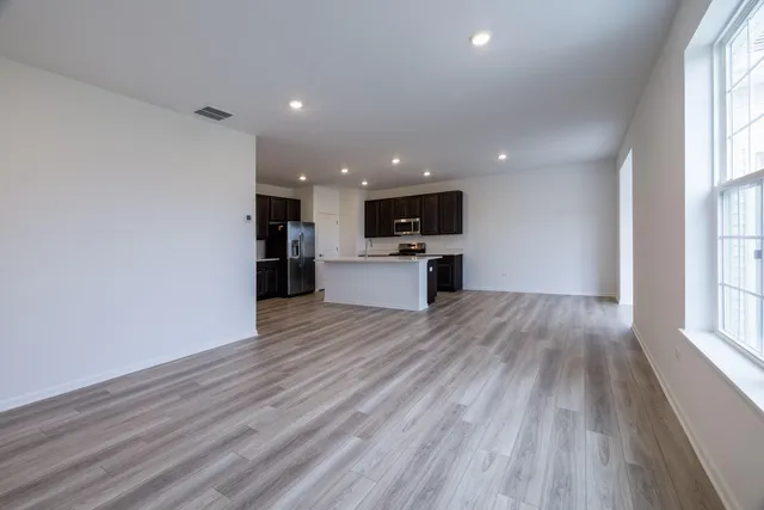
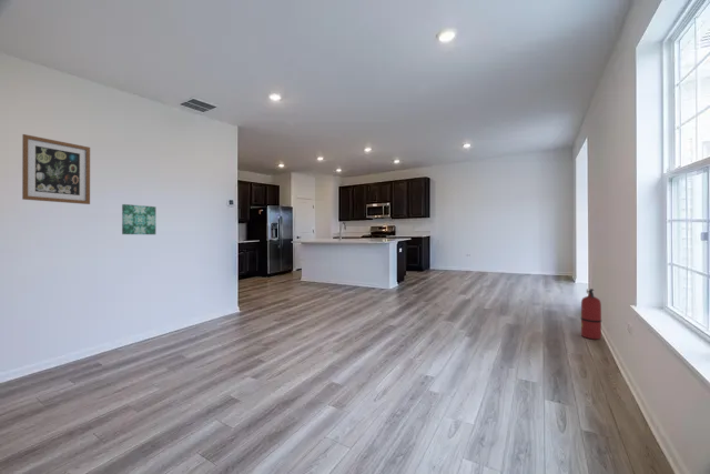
+ wall art [121,203,156,235]
+ fire extinguisher [580,288,602,341]
+ wall art [21,133,91,205]
